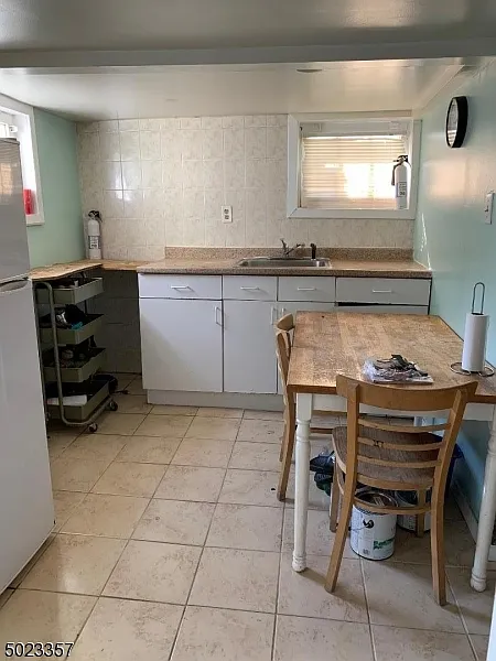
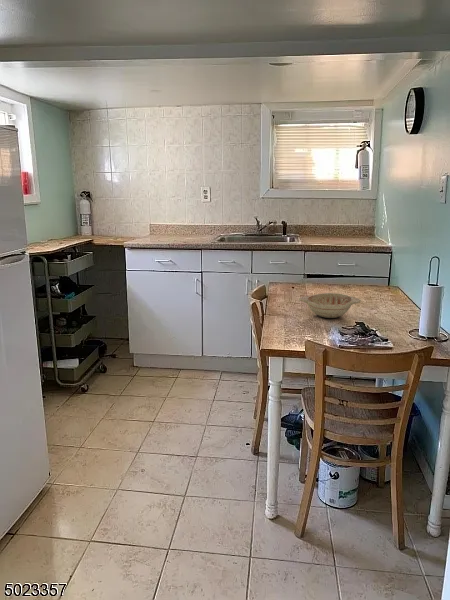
+ decorative bowl [298,292,362,319]
